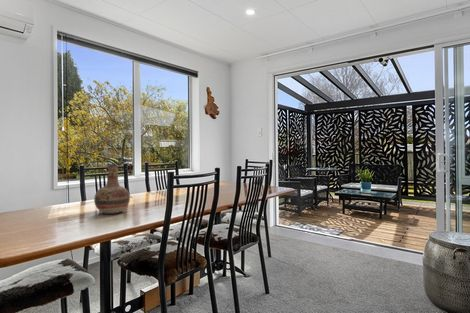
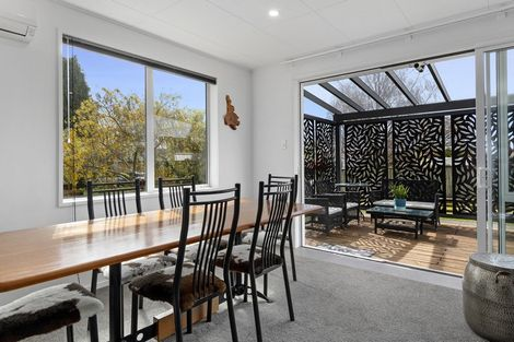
- vase [93,164,131,215]
